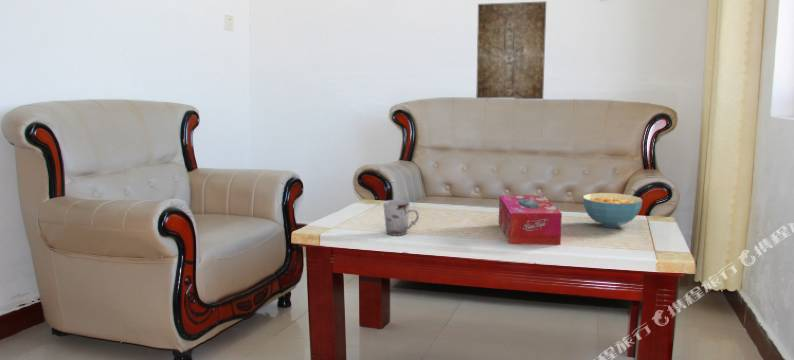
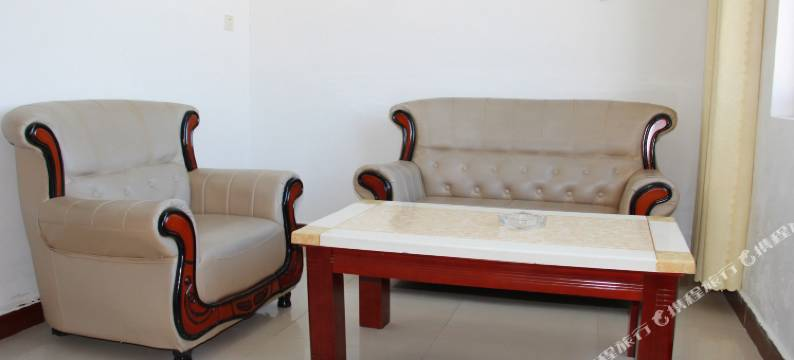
- wall art [475,0,547,100]
- cereal bowl [582,192,643,228]
- tissue box [498,194,563,246]
- cup [382,199,420,237]
